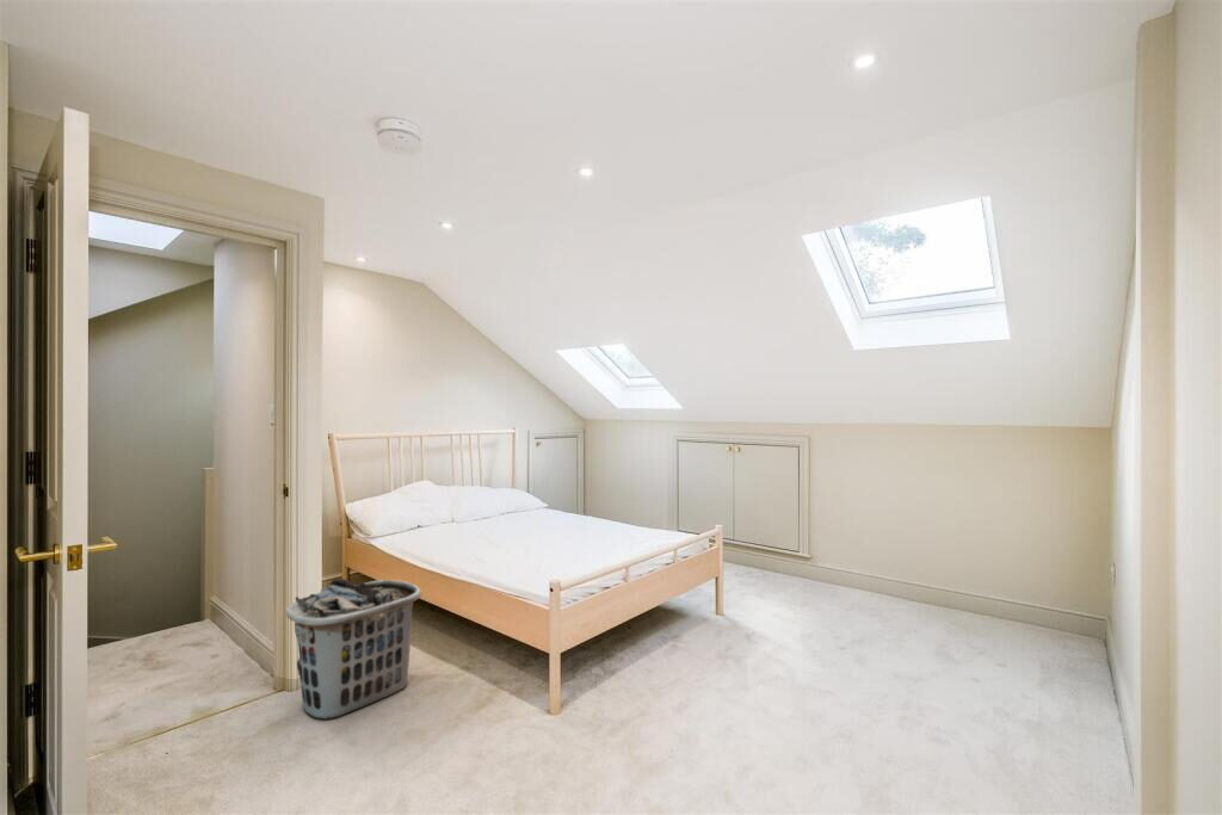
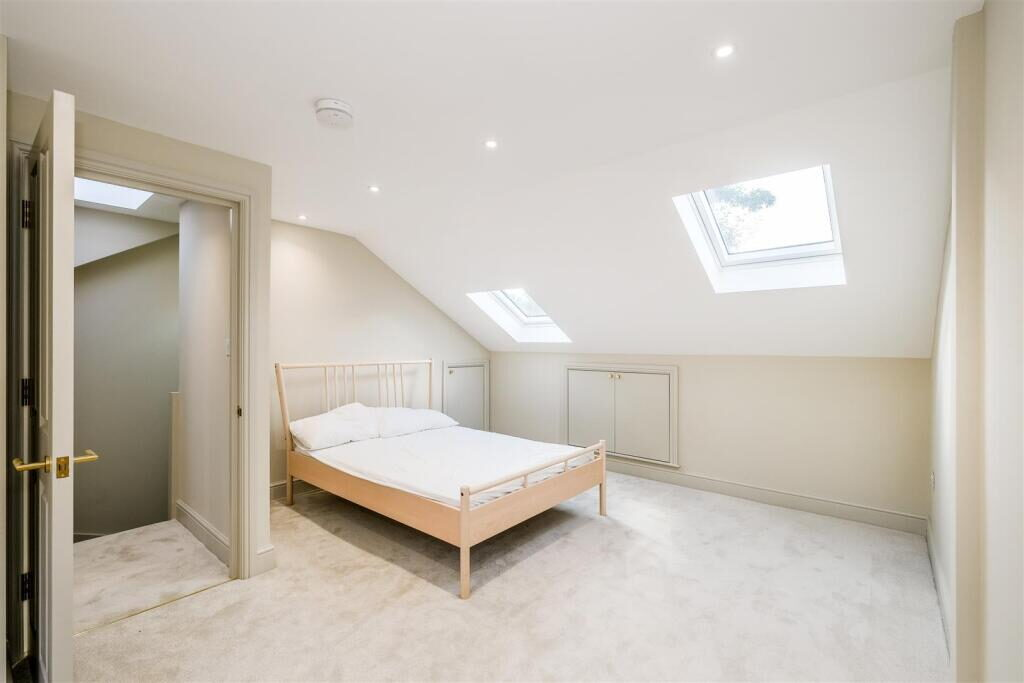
- clothes hamper [284,578,422,721]
